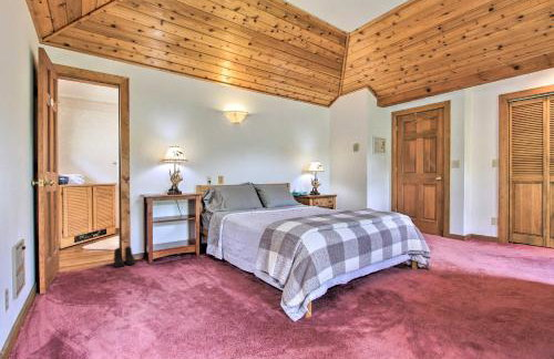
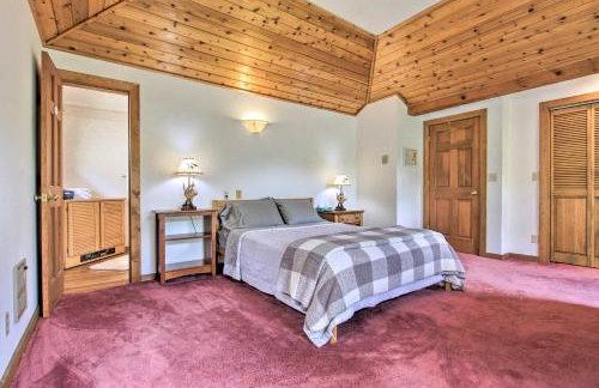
- boots [113,245,136,268]
